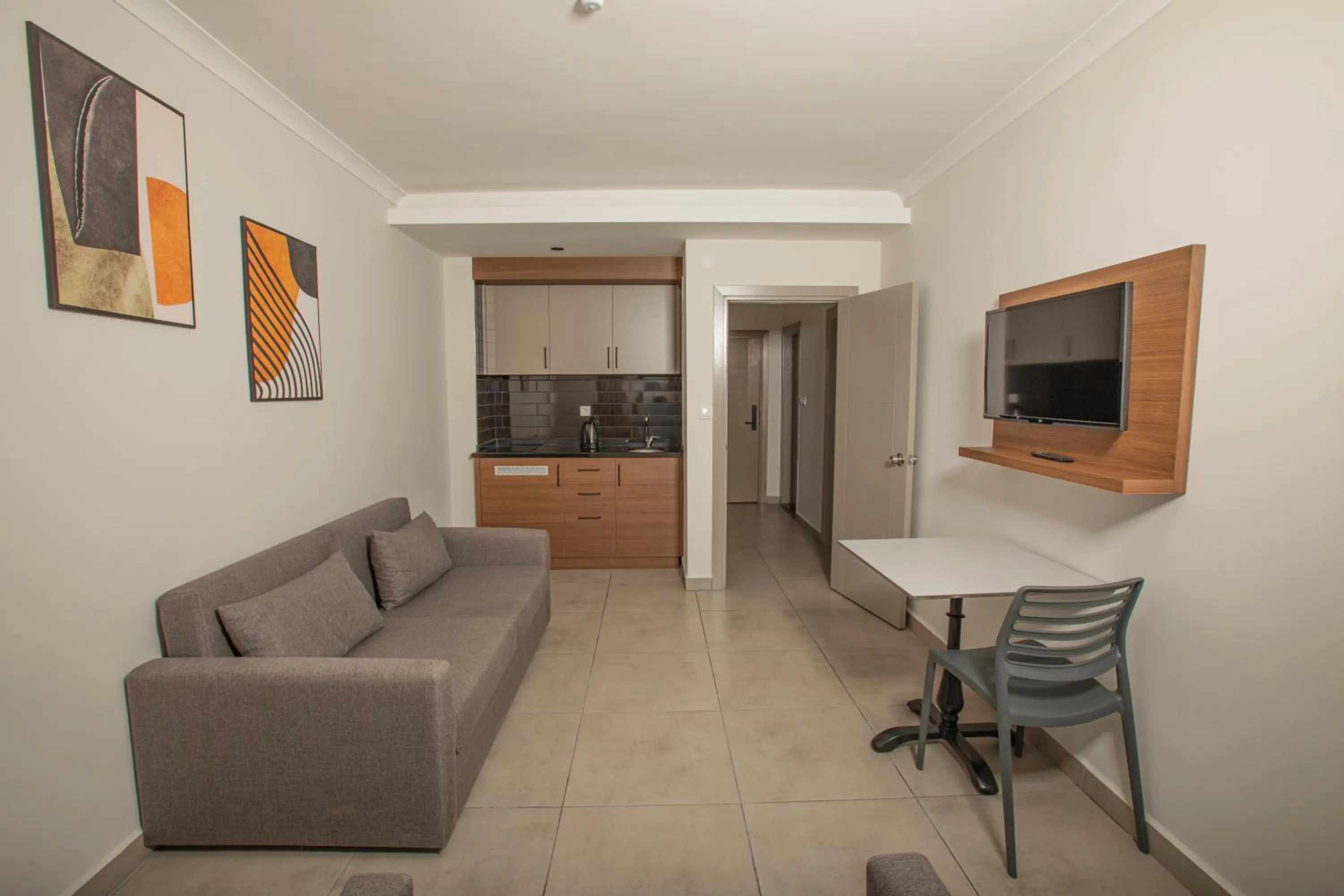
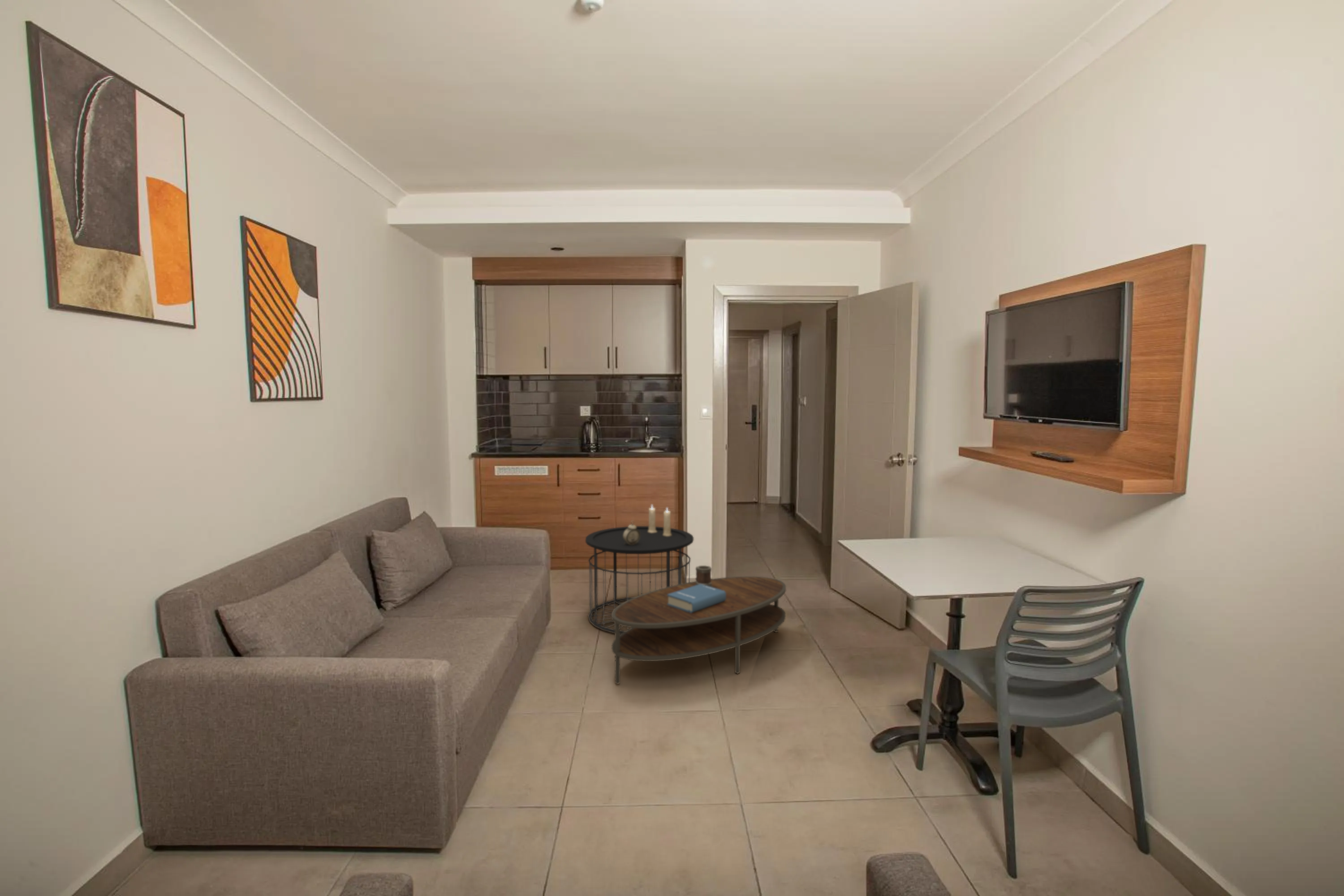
+ hardback book [668,584,726,613]
+ alarm clock [623,520,640,545]
+ candle [648,504,672,536]
+ side table [585,526,694,634]
+ mug [695,565,712,587]
+ coffee table [611,576,786,685]
